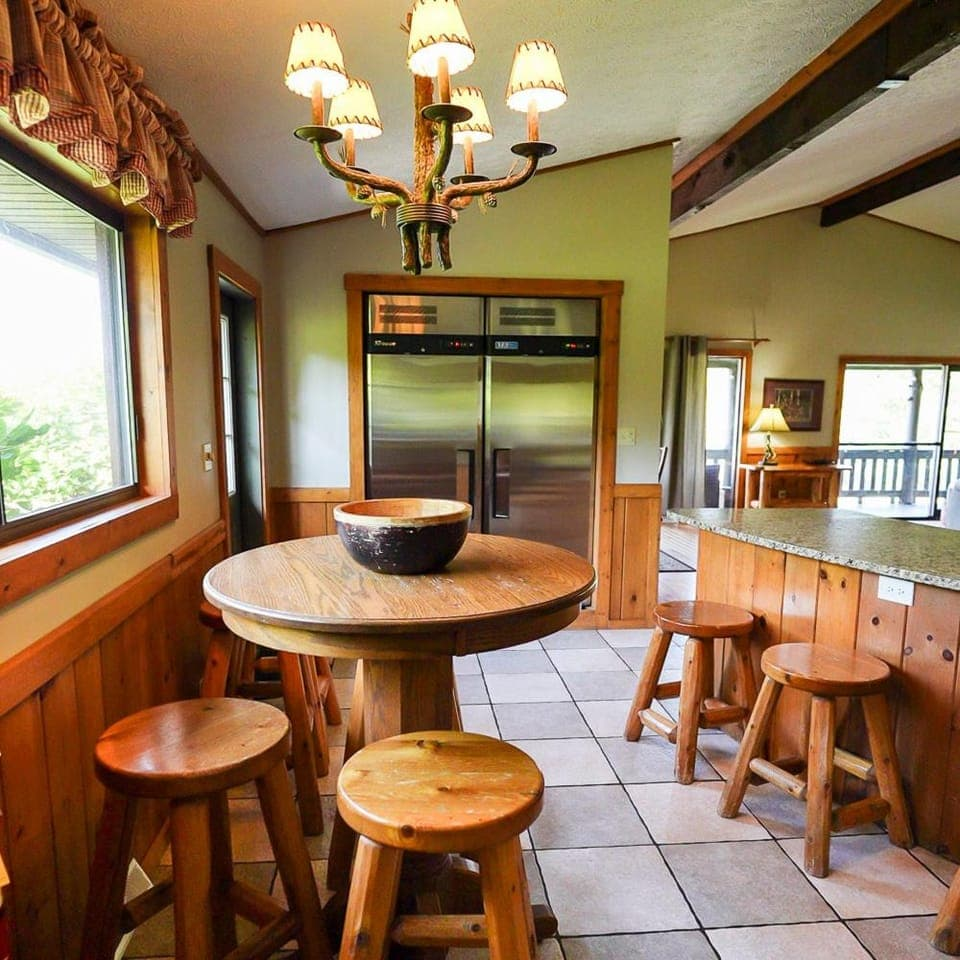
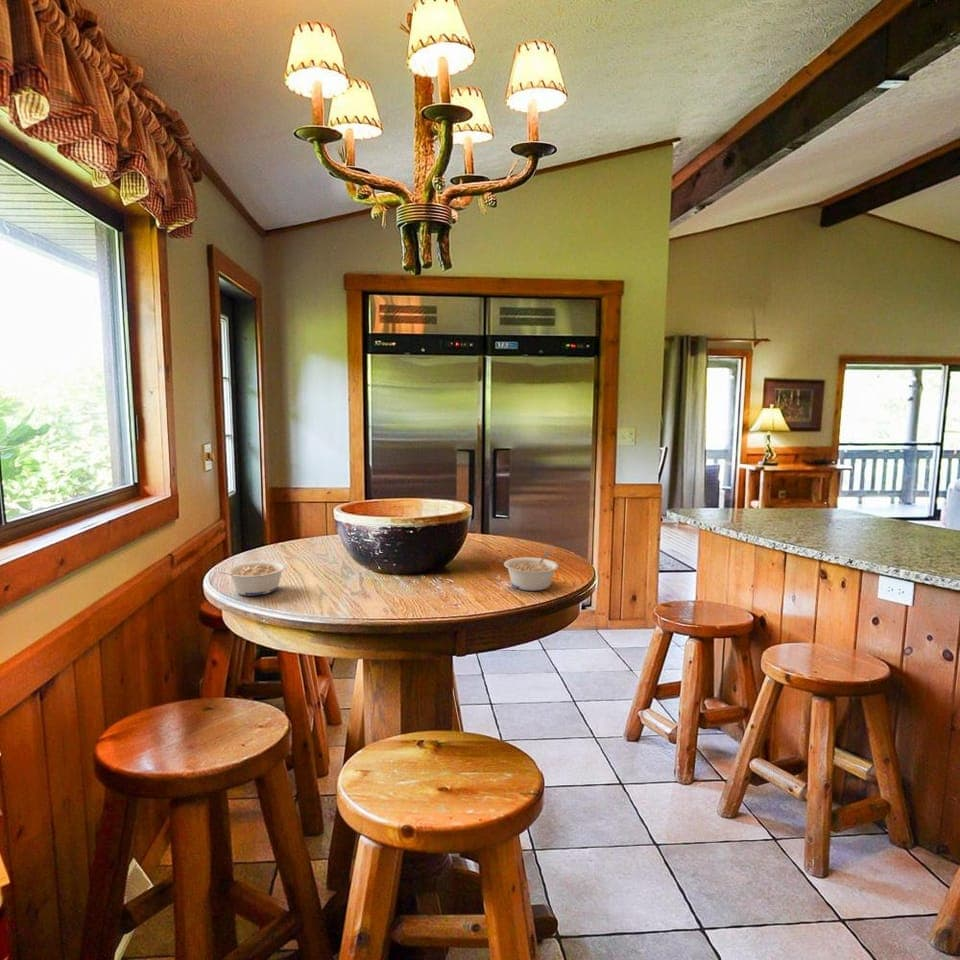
+ legume [503,551,560,592]
+ legume [218,560,287,596]
